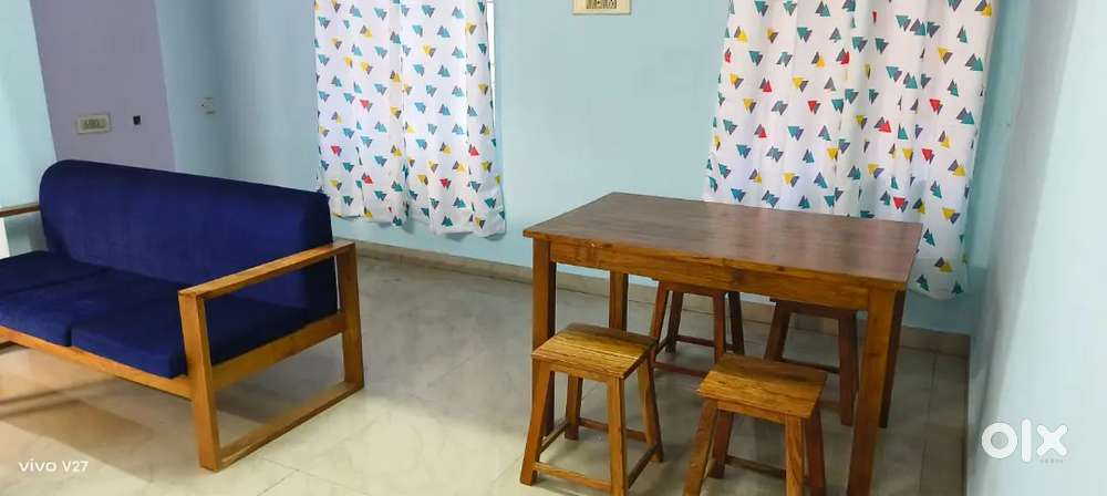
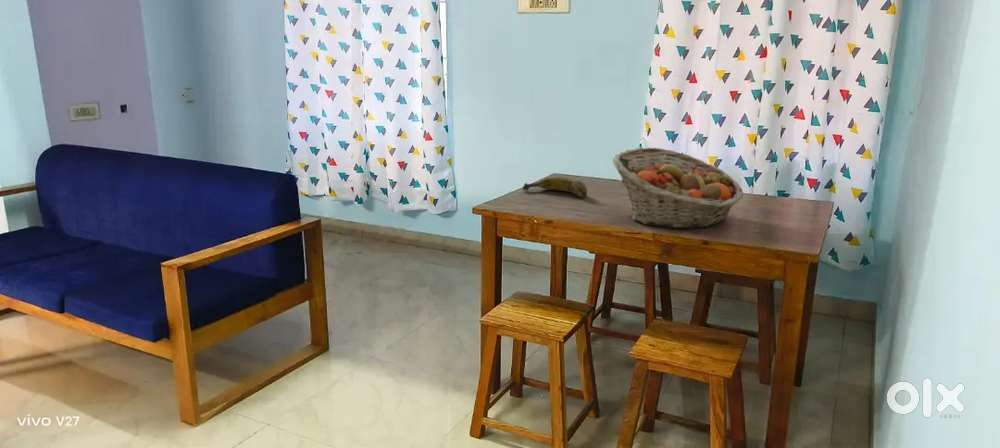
+ fruit basket [612,147,744,229]
+ banana [521,176,588,199]
